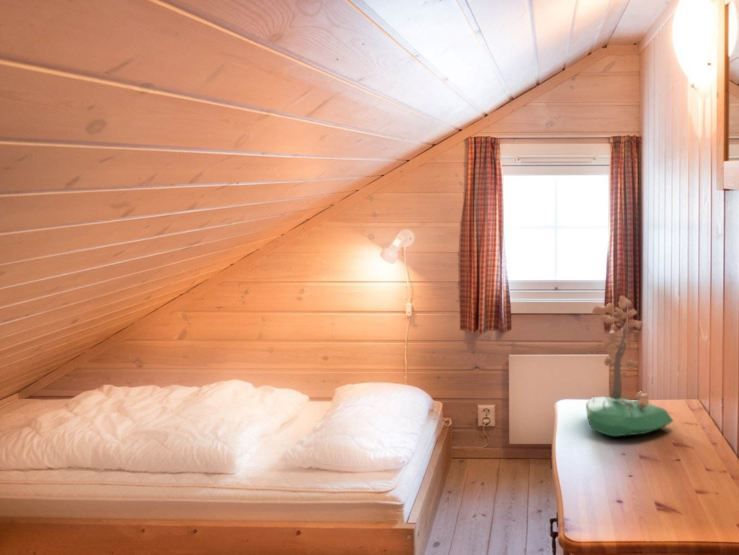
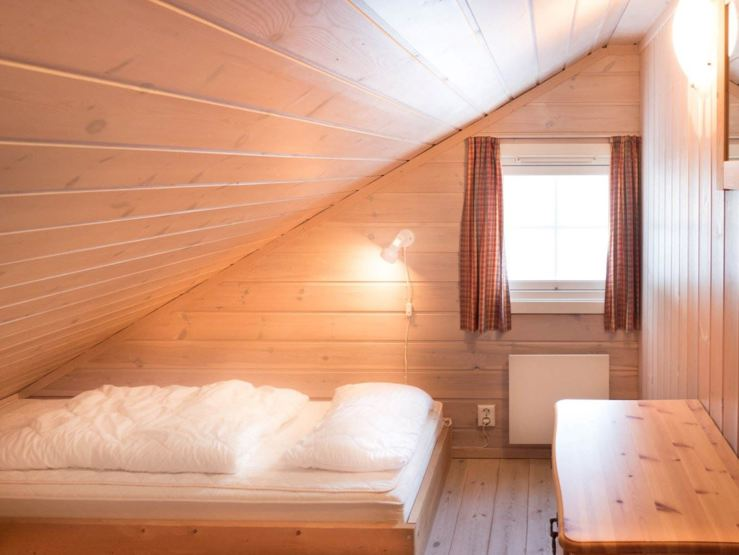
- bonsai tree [585,295,674,437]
